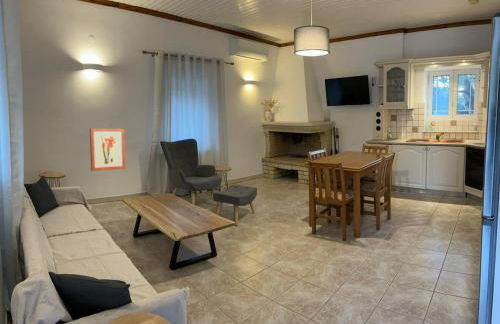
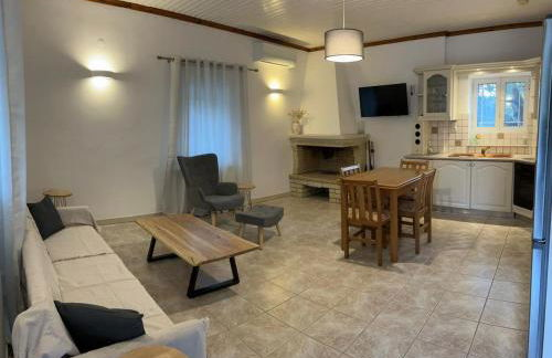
- wall art [89,128,126,172]
